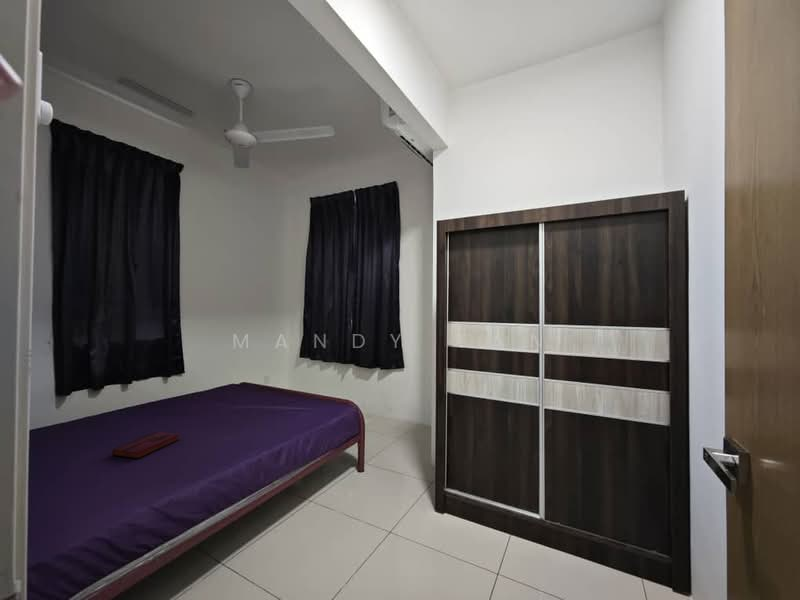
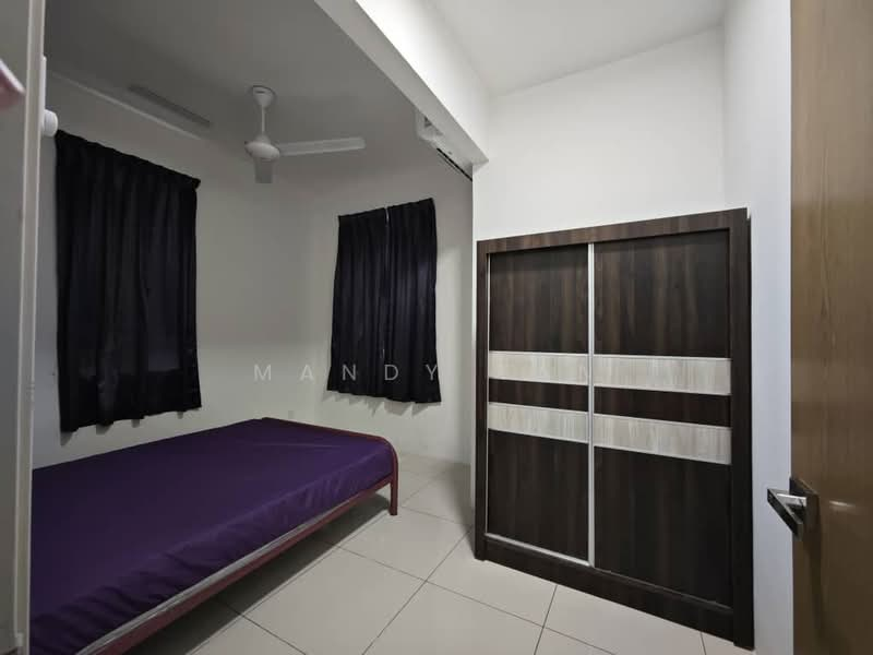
- hardback book [111,430,180,459]
